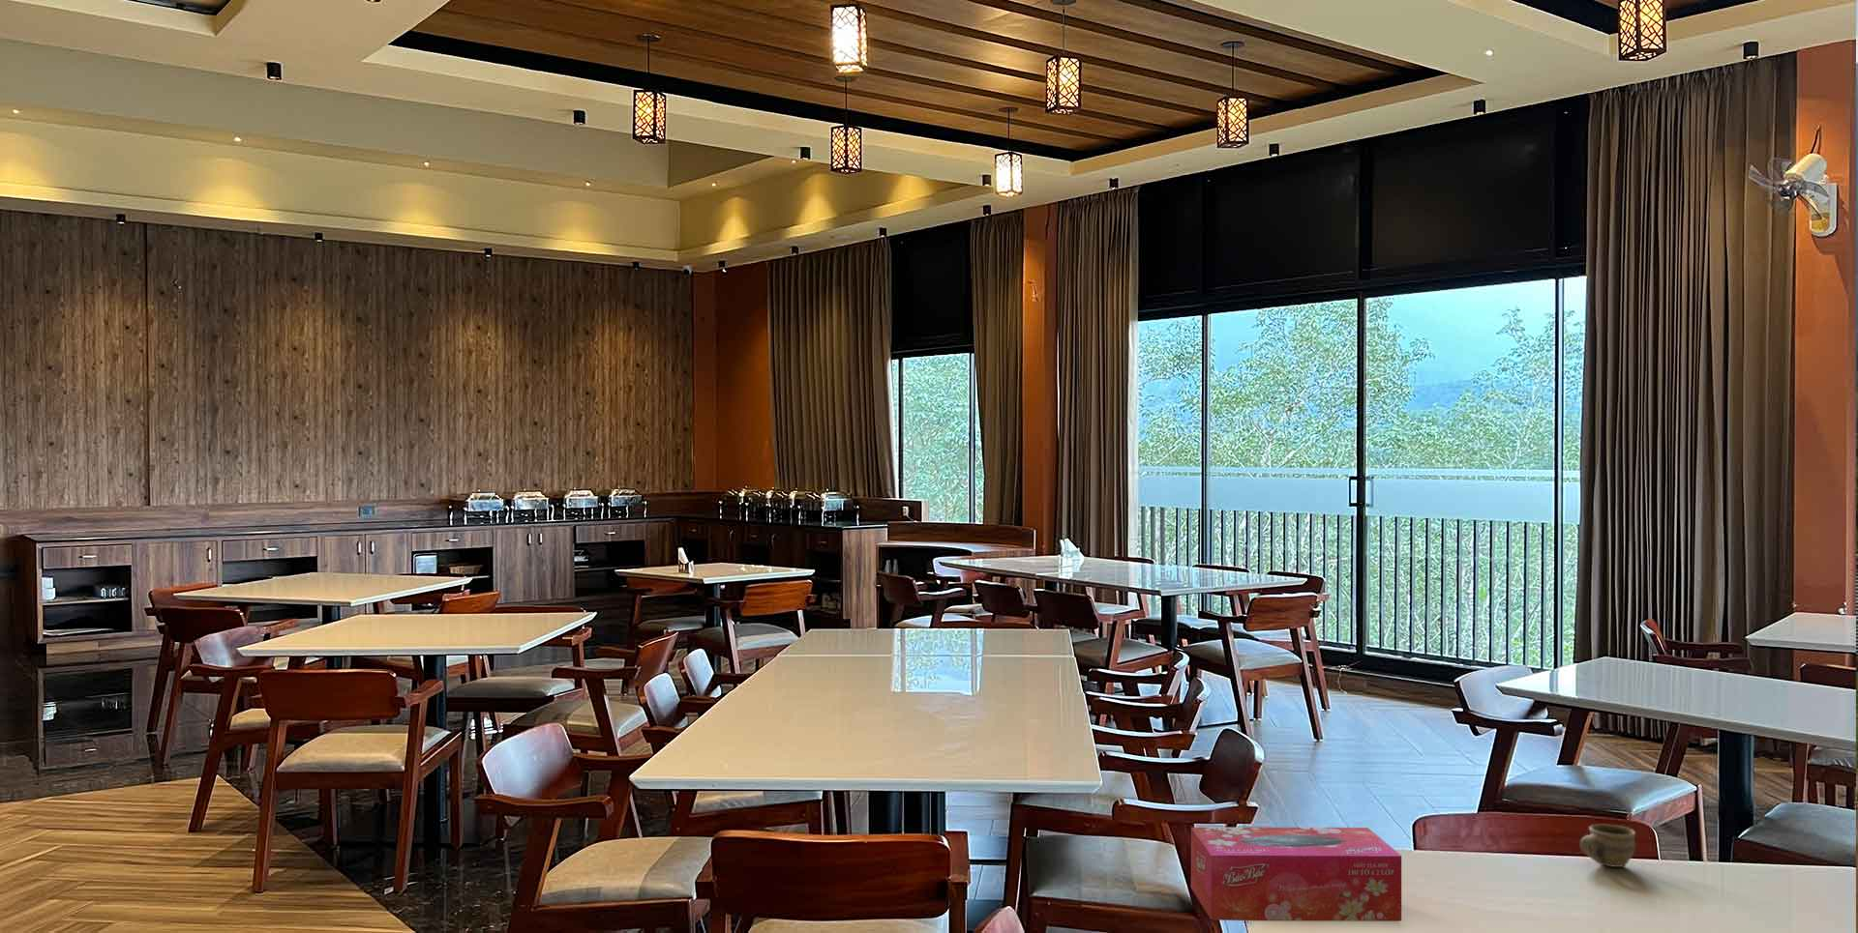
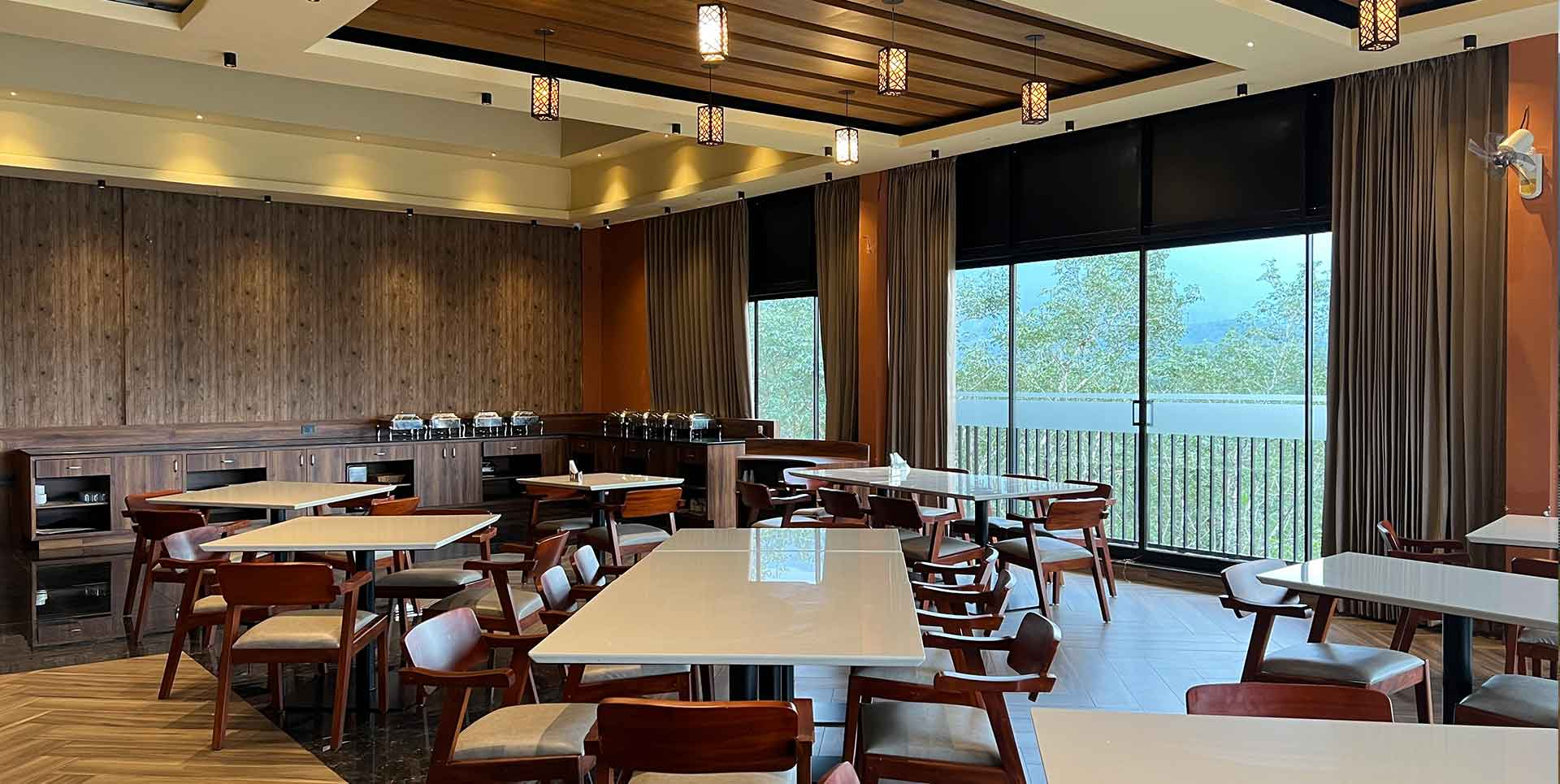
- cup [1579,824,1636,869]
- tissue box [1190,827,1402,922]
